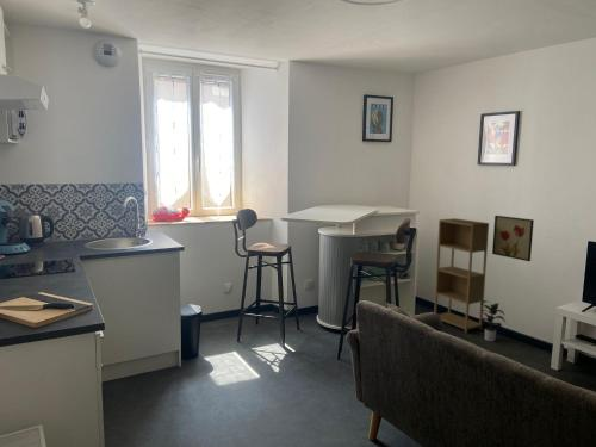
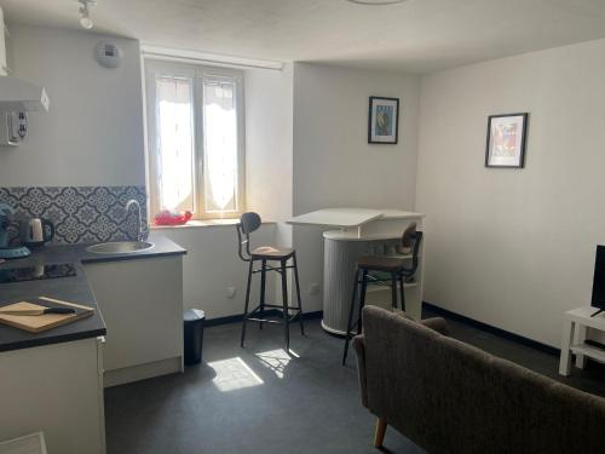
- wall art [491,215,535,262]
- shelving unit [433,217,490,334]
- potted plant [479,299,507,342]
